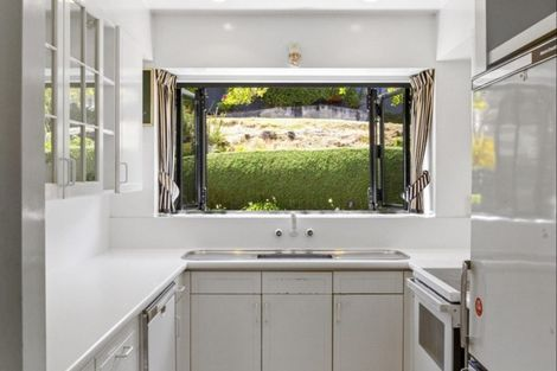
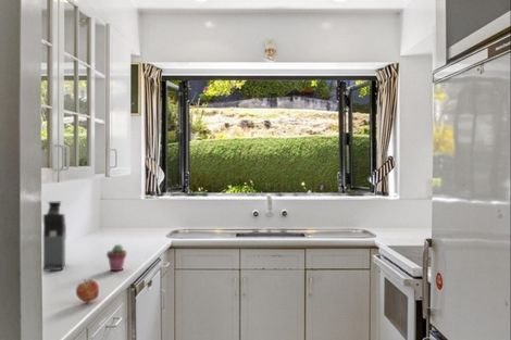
+ apple [75,278,100,304]
+ coffee maker [42,201,67,273]
+ potted succulent [105,243,127,272]
